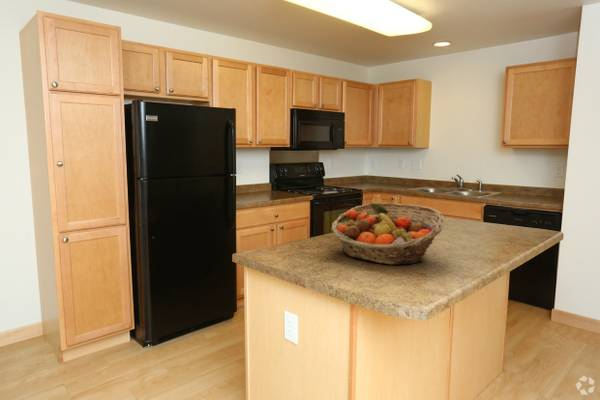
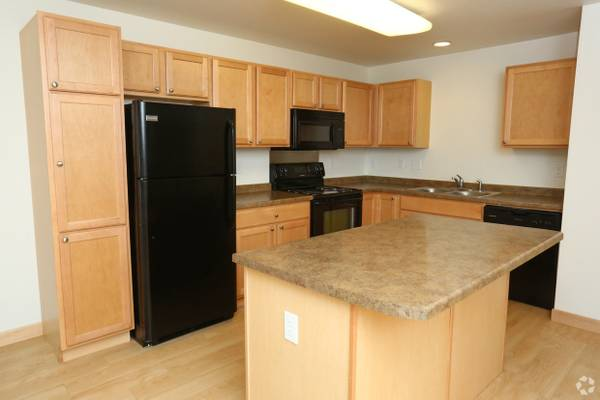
- fruit basket [330,202,445,266]
